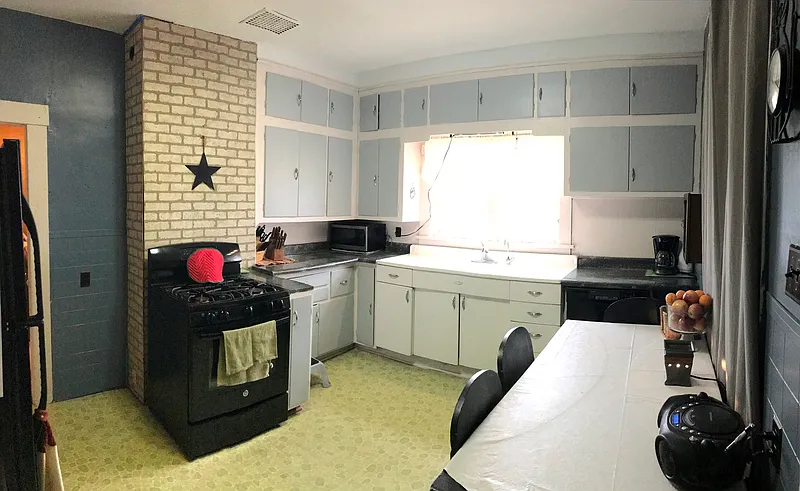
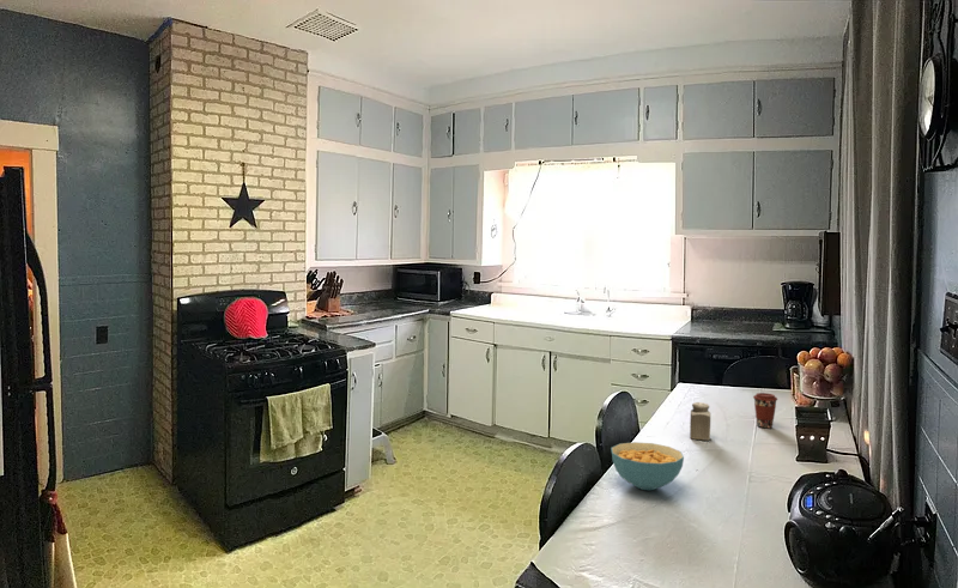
+ cereal bowl [610,441,685,491]
+ salt shaker [689,401,711,442]
+ coffee cup [752,392,778,429]
